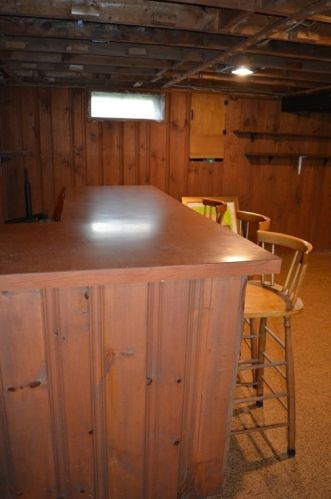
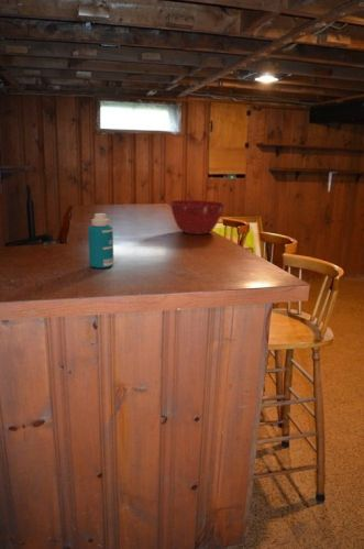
+ bottle [87,212,114,270]
+ mixing bowl [168,199,225,235]
